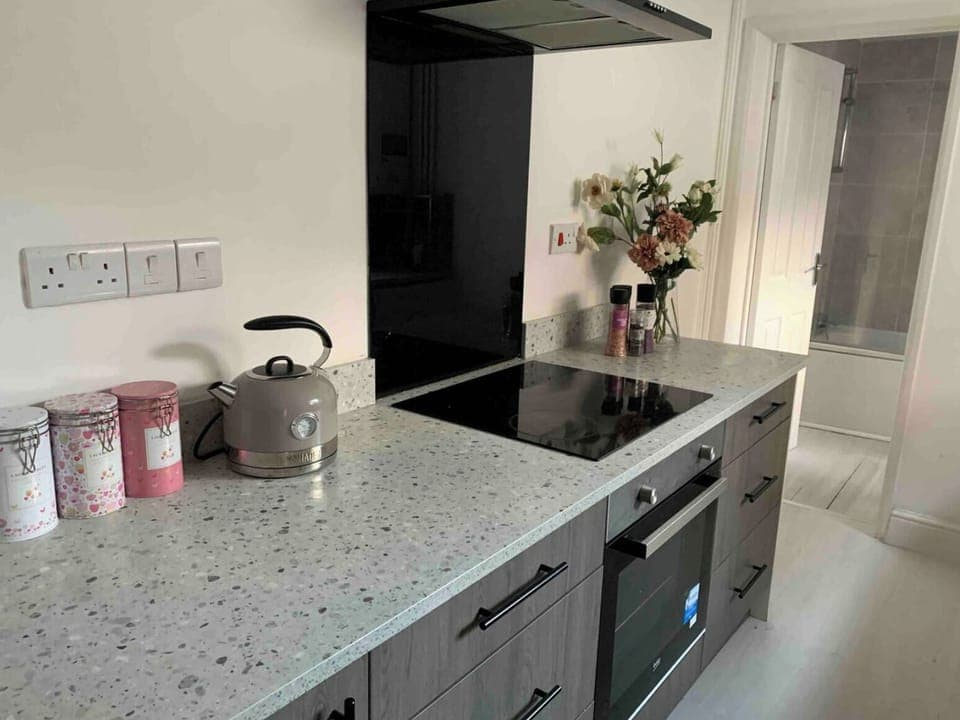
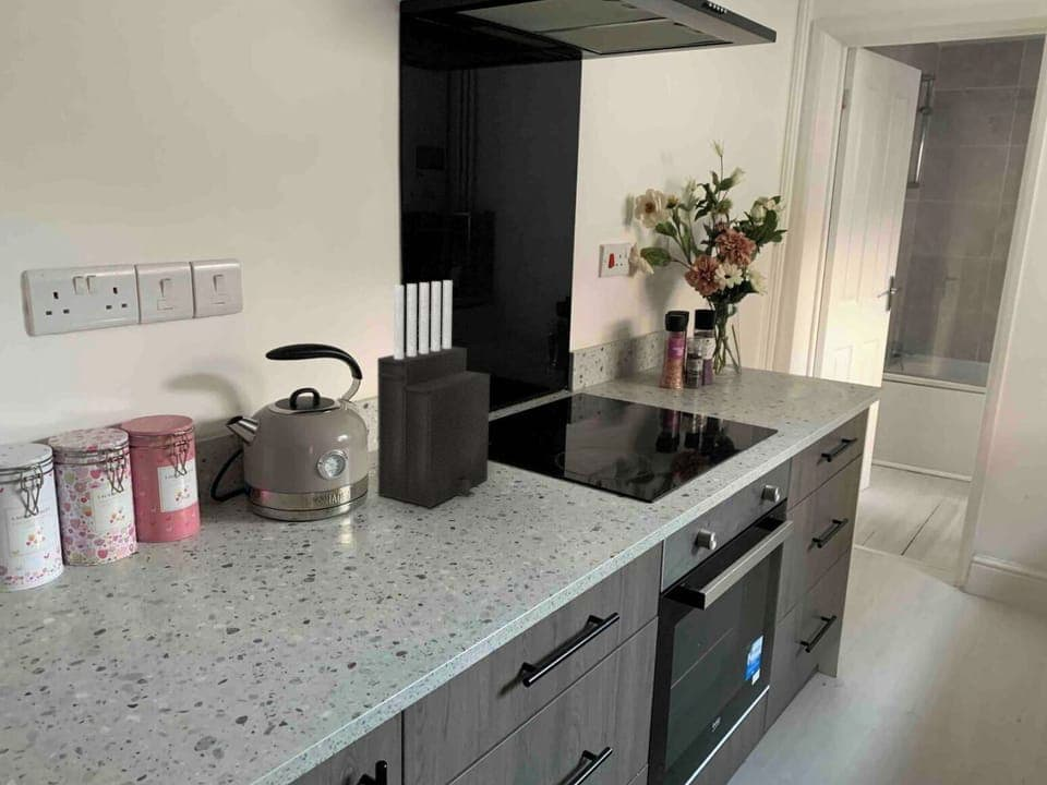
+ knife block [376,279,491,509]
